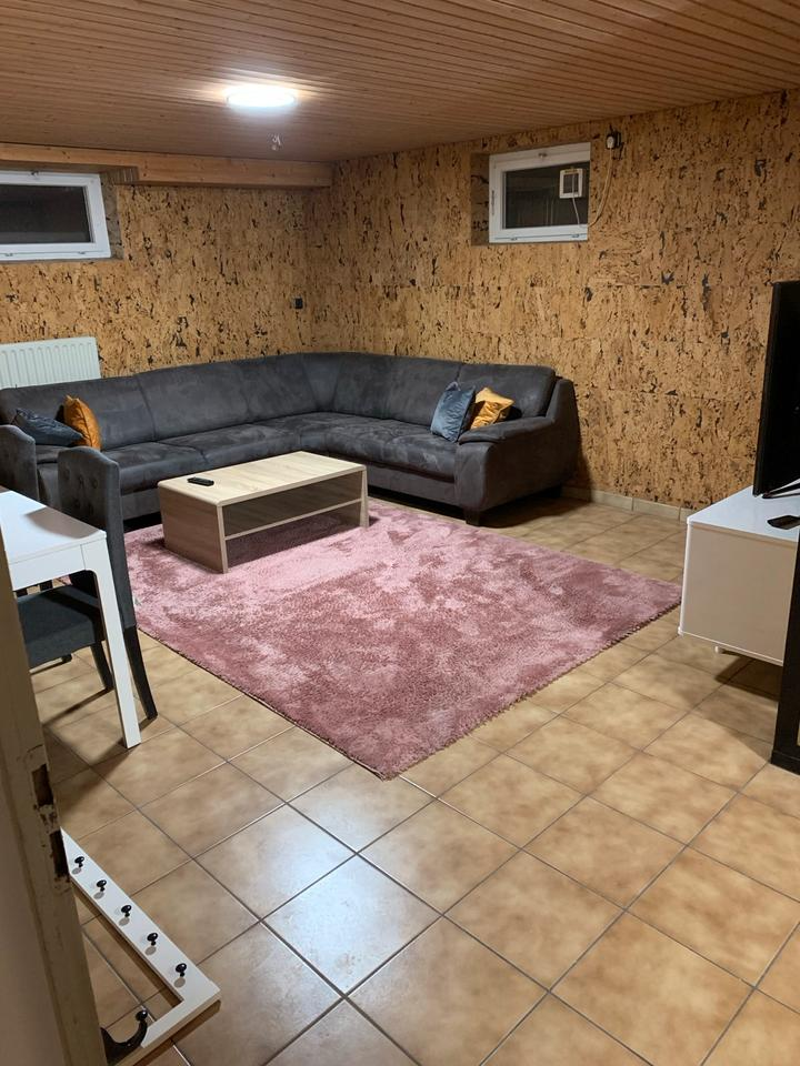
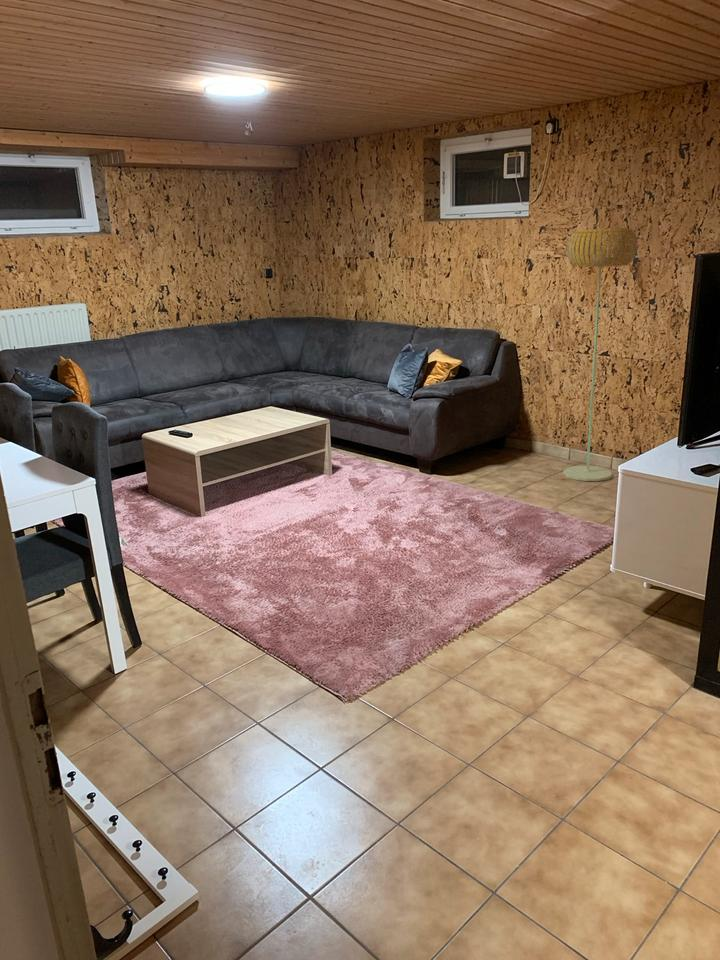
+ floor lamp [562,227,639,482]
